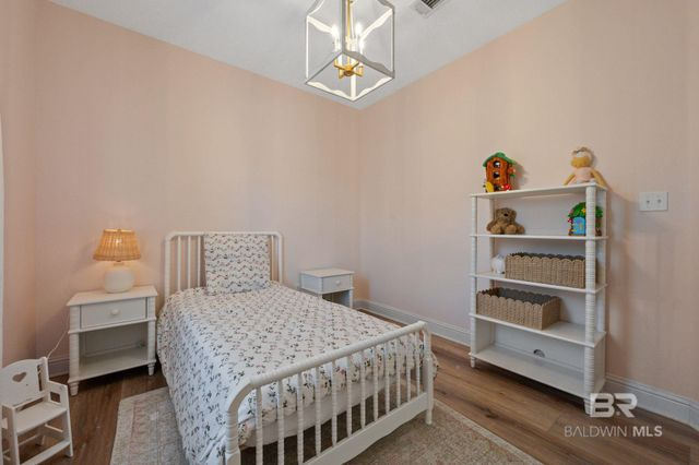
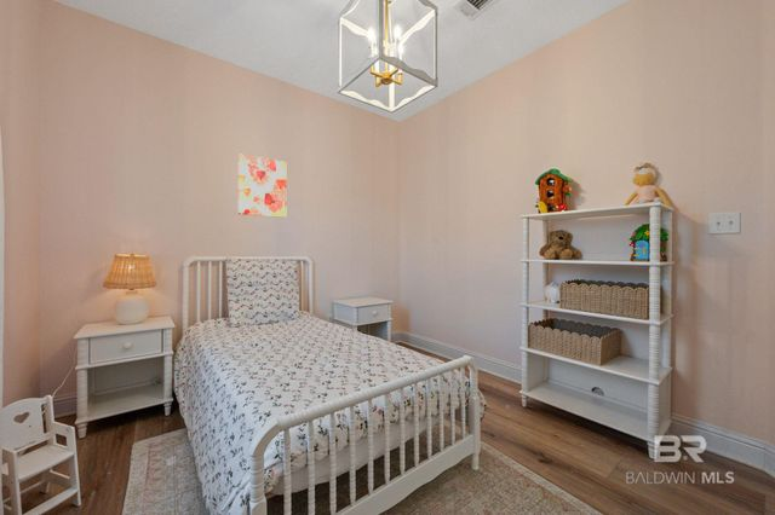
+ wall art [237,152,287,219]
